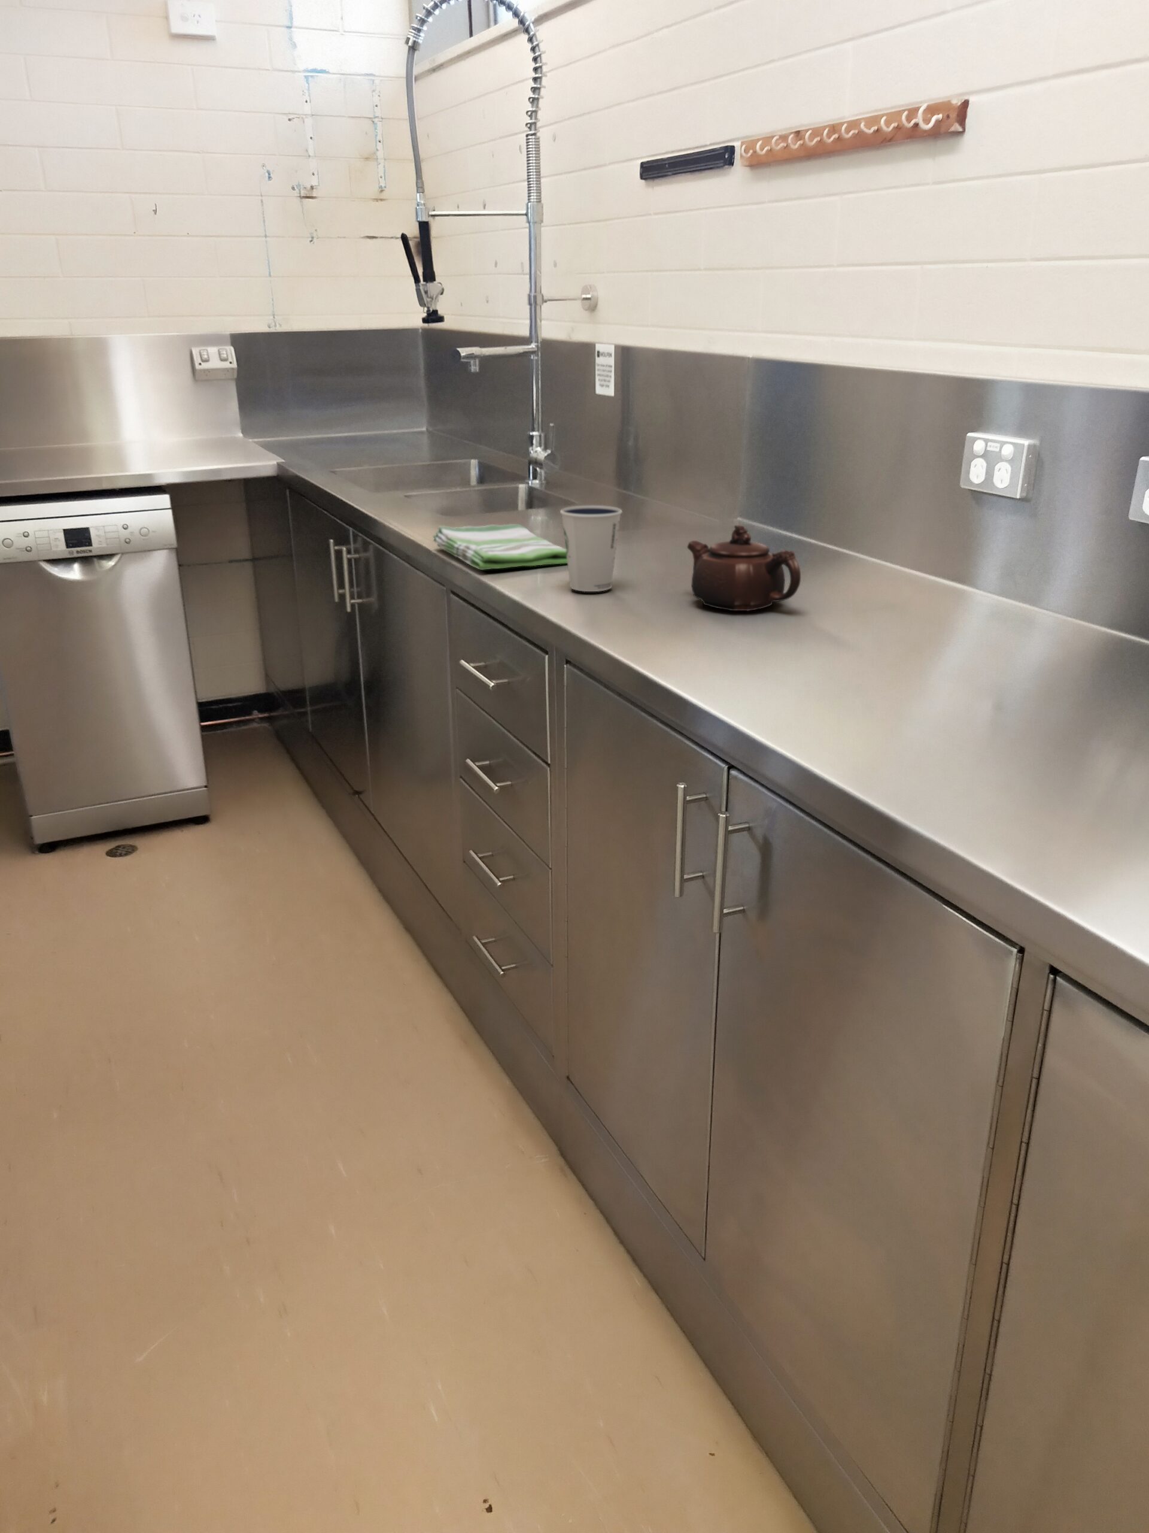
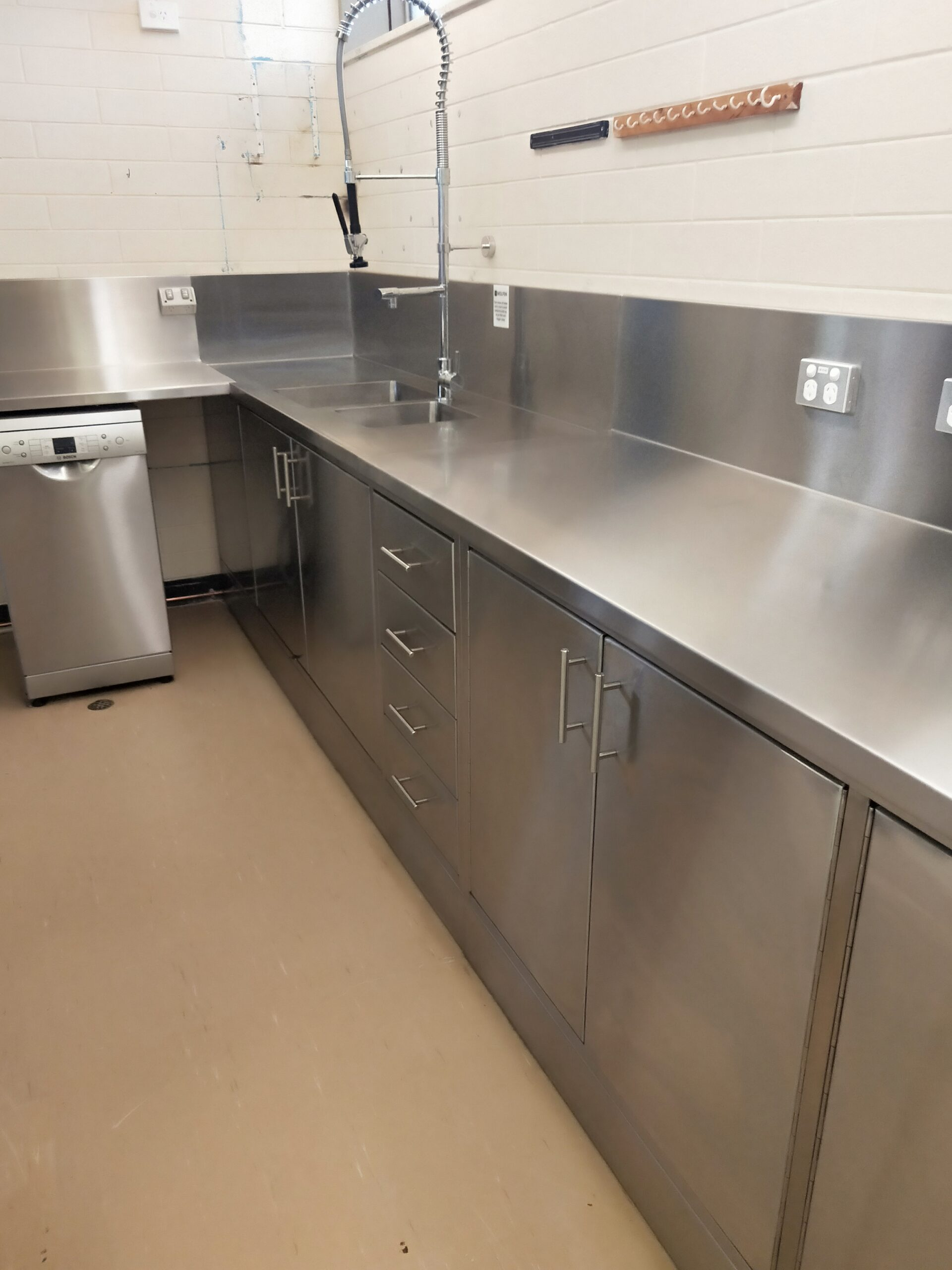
- teapot [687,525,801,612]
- dish towel [432,524,567,571]
- dixie cup [560,505,623,593]
